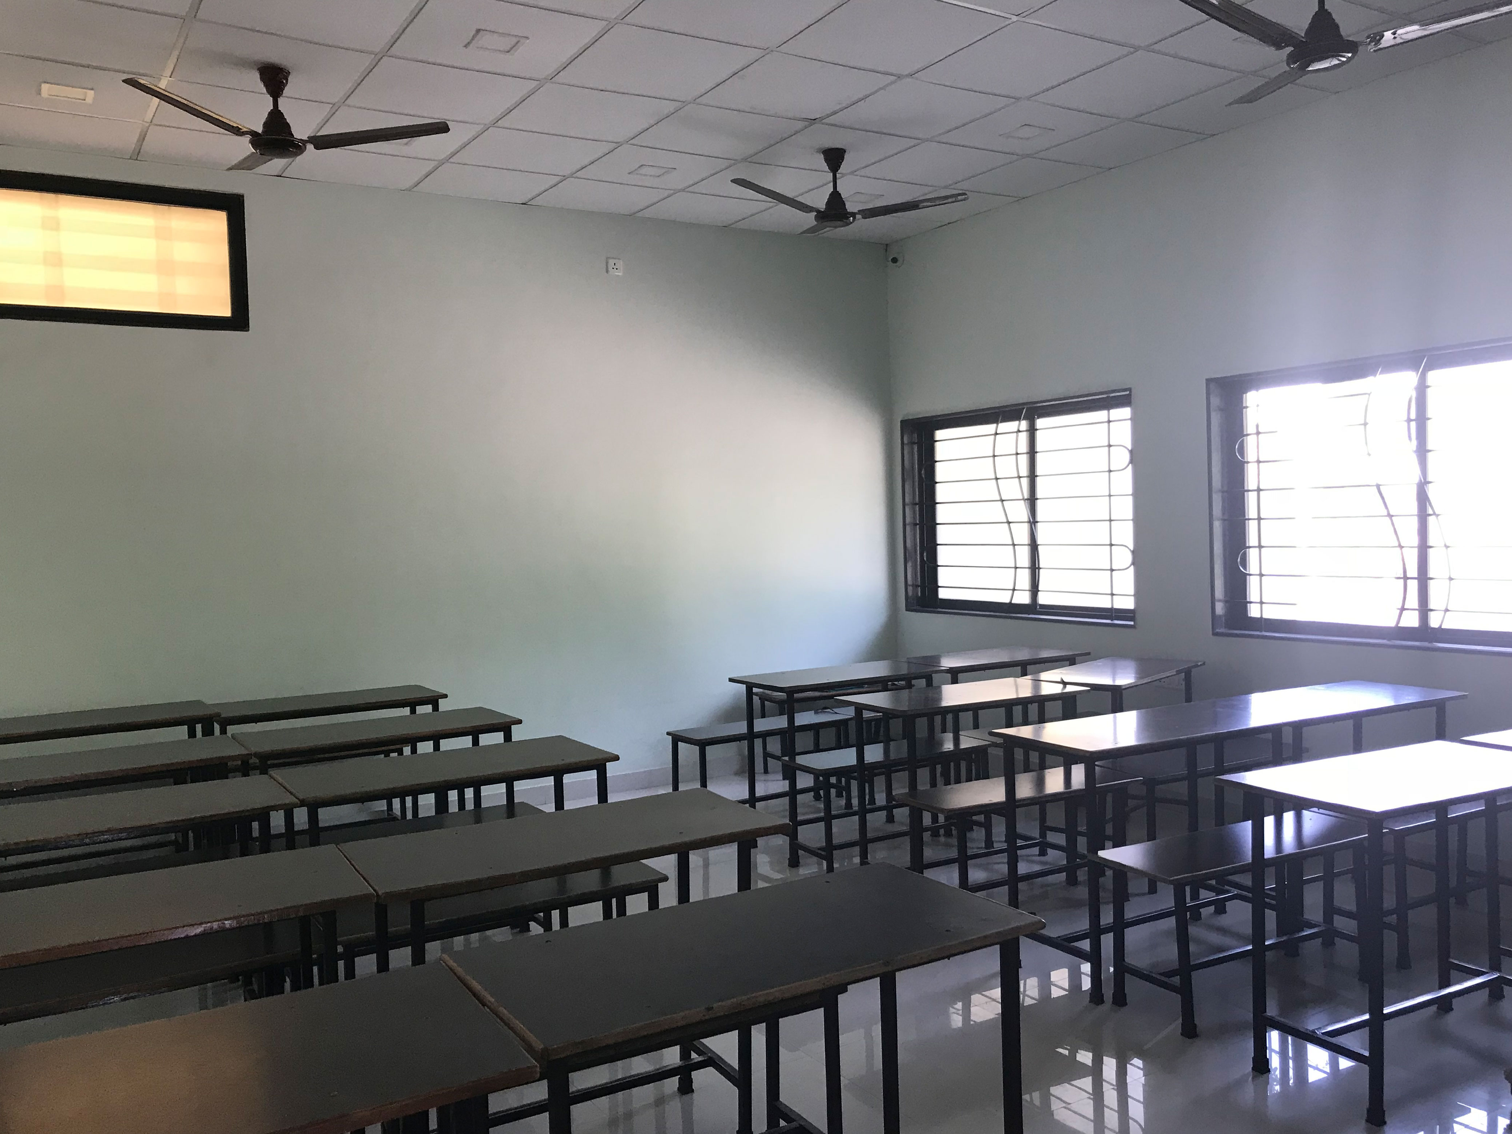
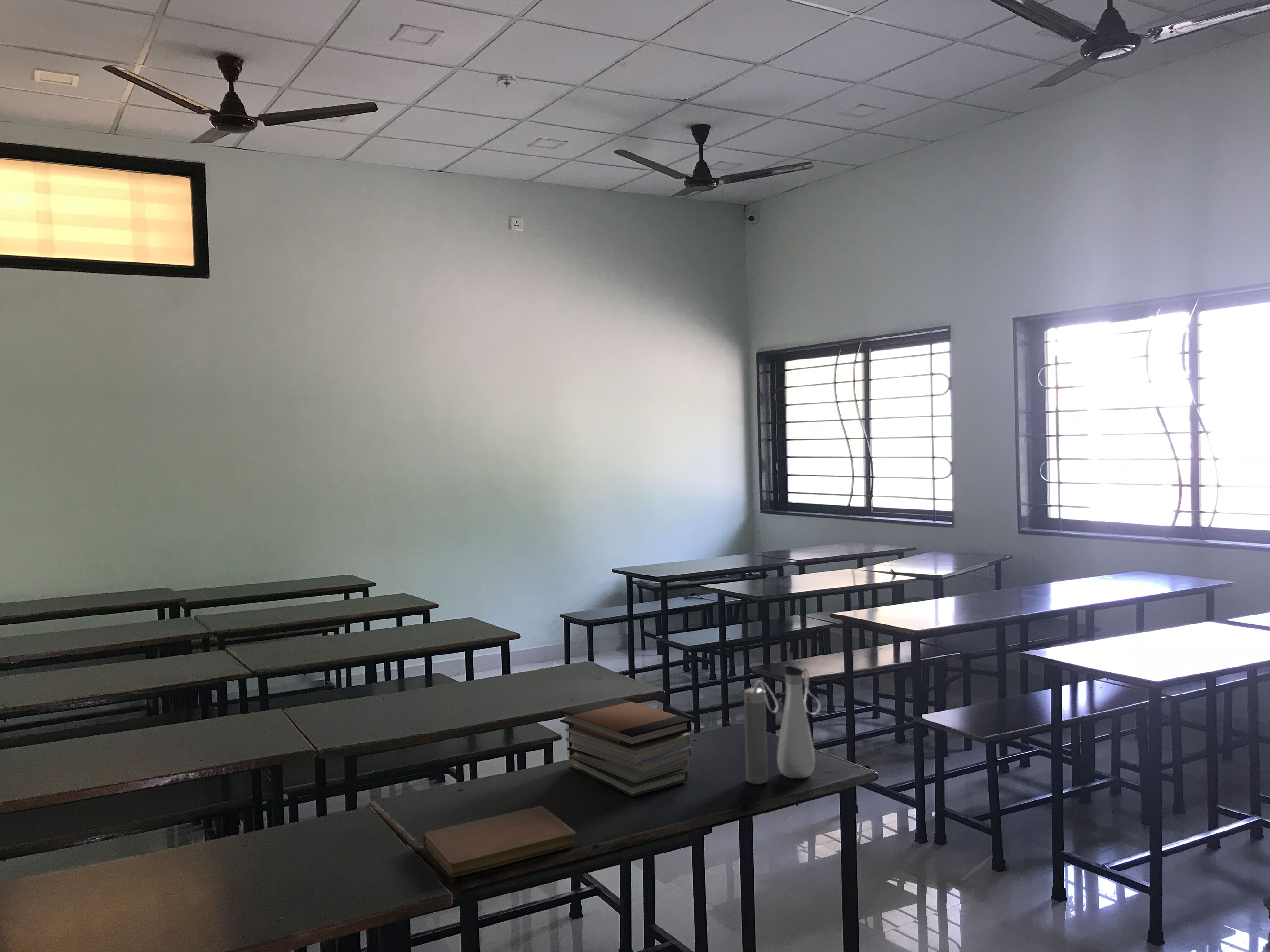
+ water bottle [744,665,822,784]
+ book stack [560,697,693,797]
+ notebook [423,805,577,878]
+ smoke detector [494,74,518,88]
